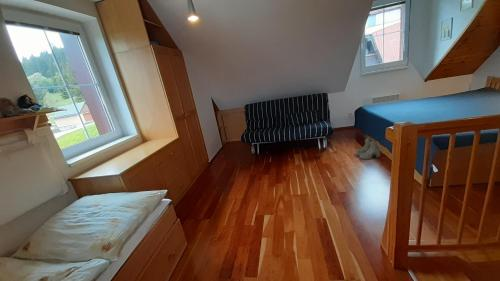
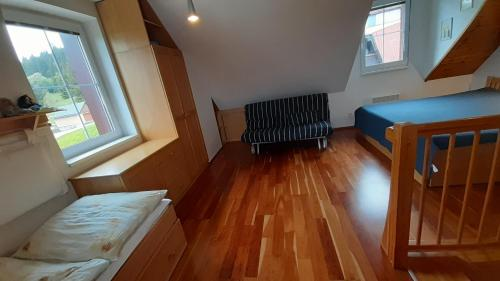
- boots [354,137,381,160]
